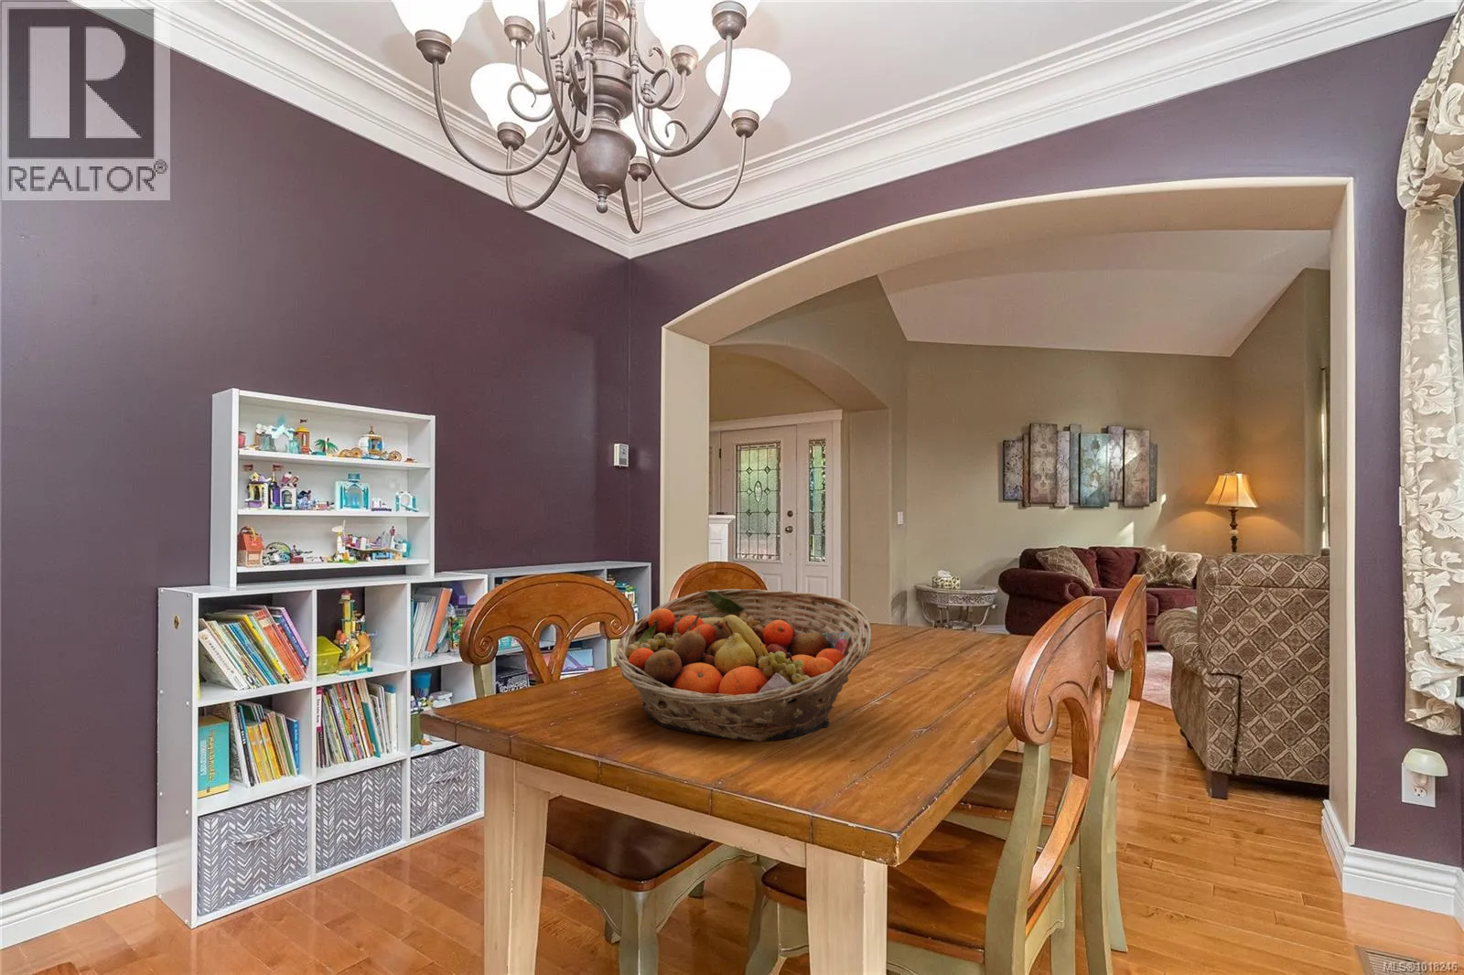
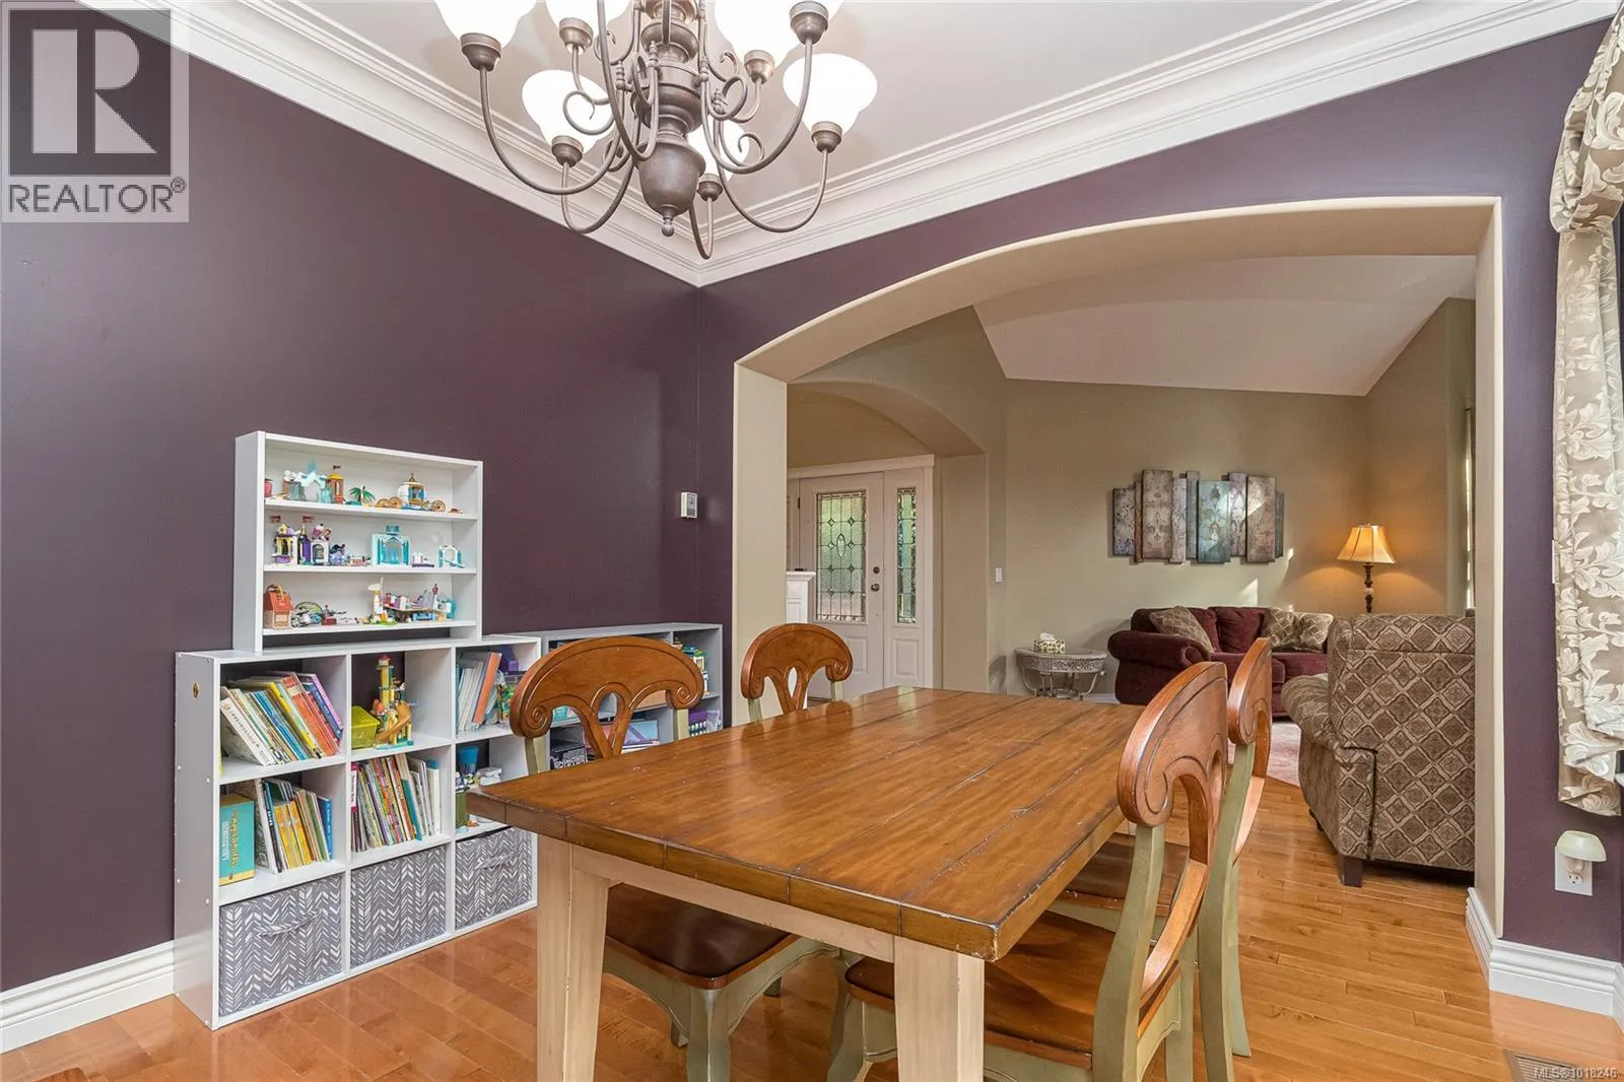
- fruit basket [613,588,873,743]
